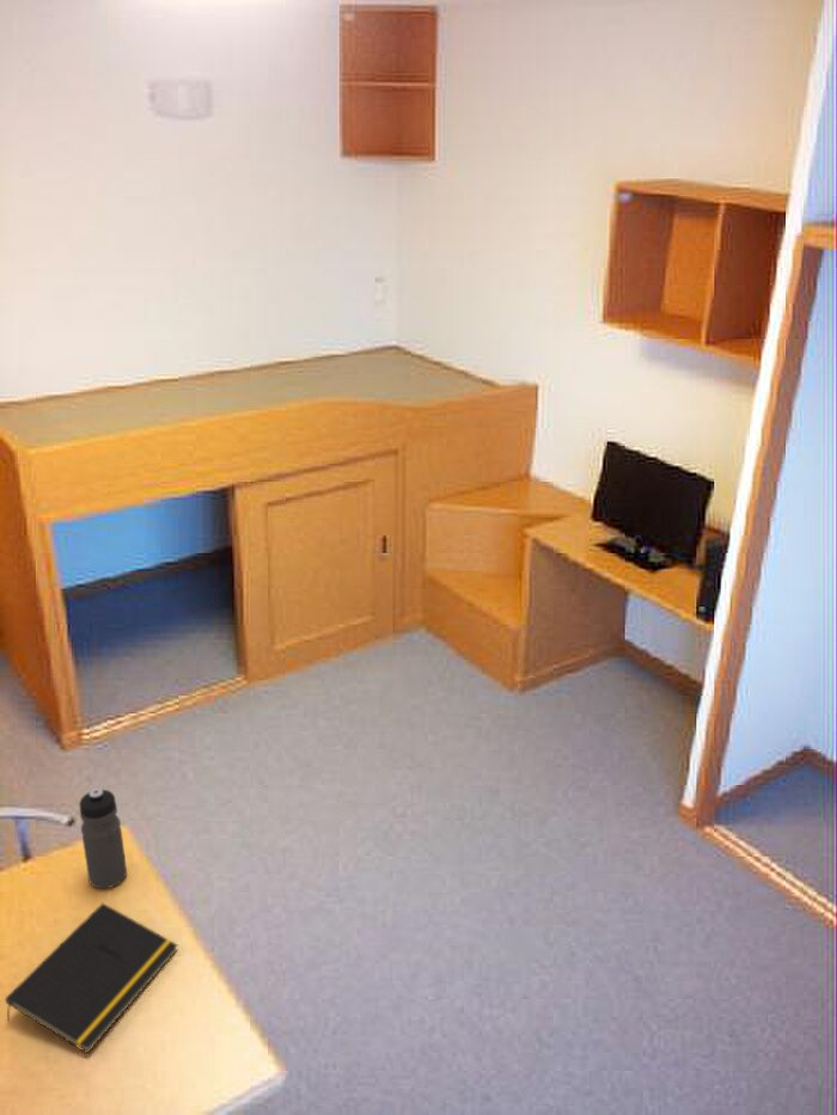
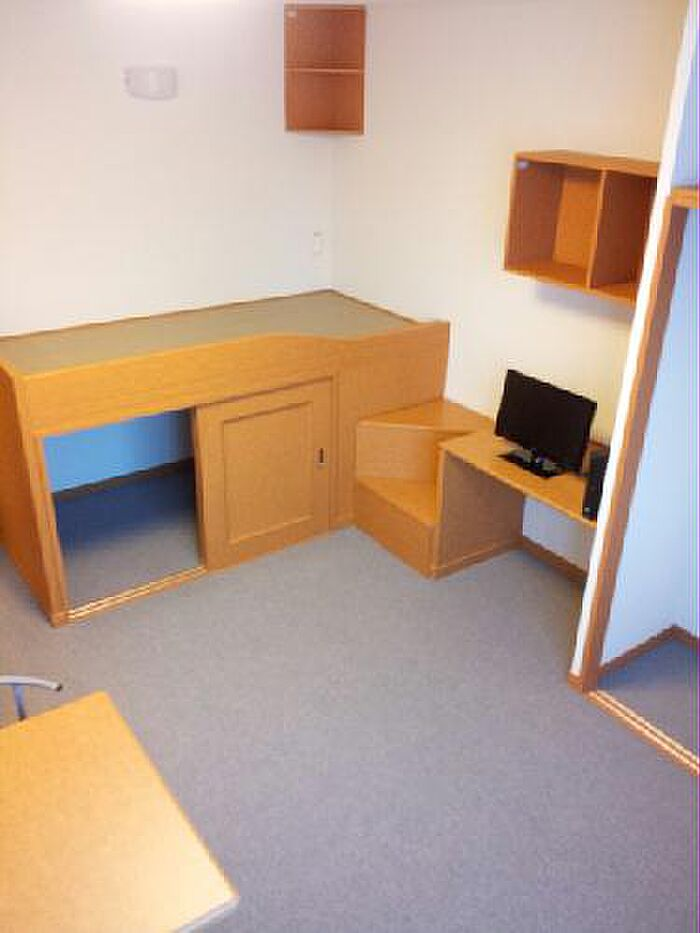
- notepad [5,902,178,1054]
- water bottle [78,788,128,889]
